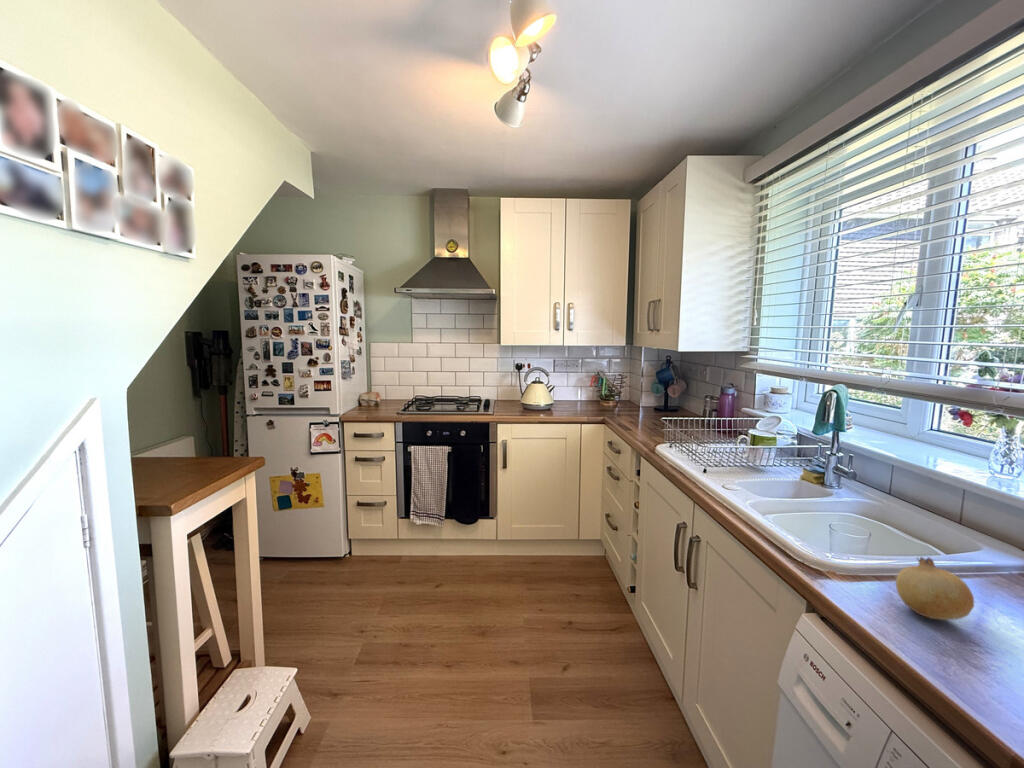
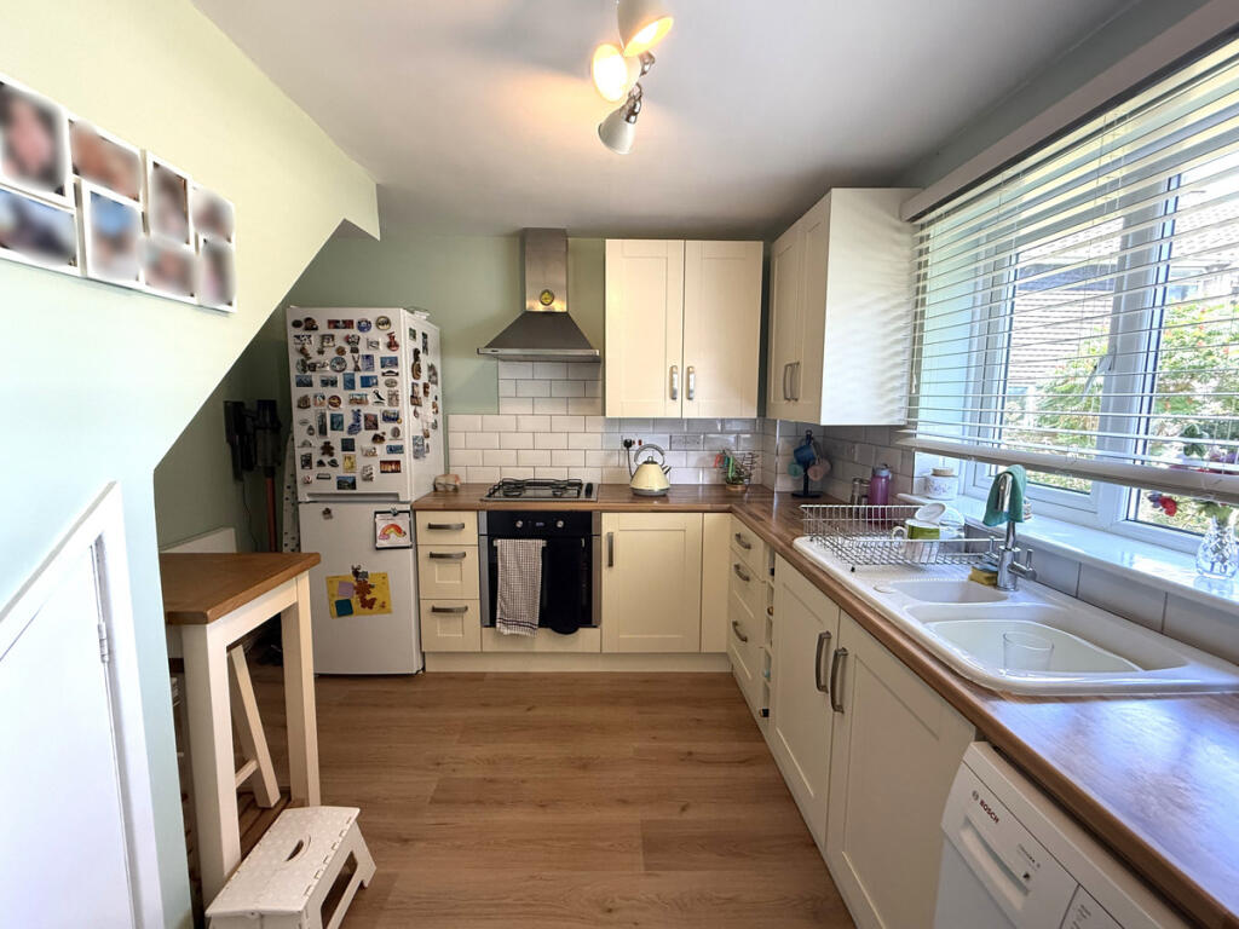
- fruit [895,556,975,622]
